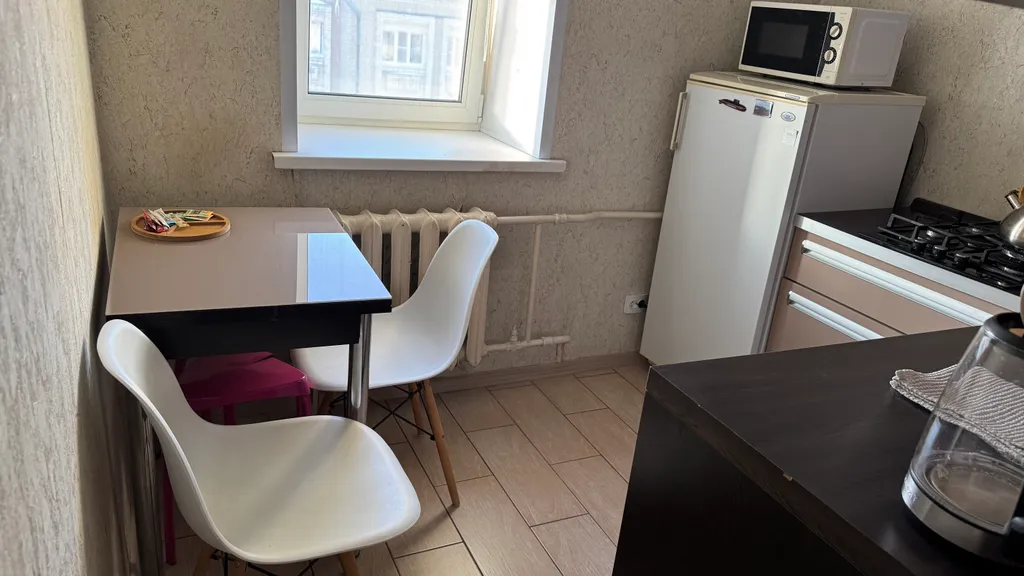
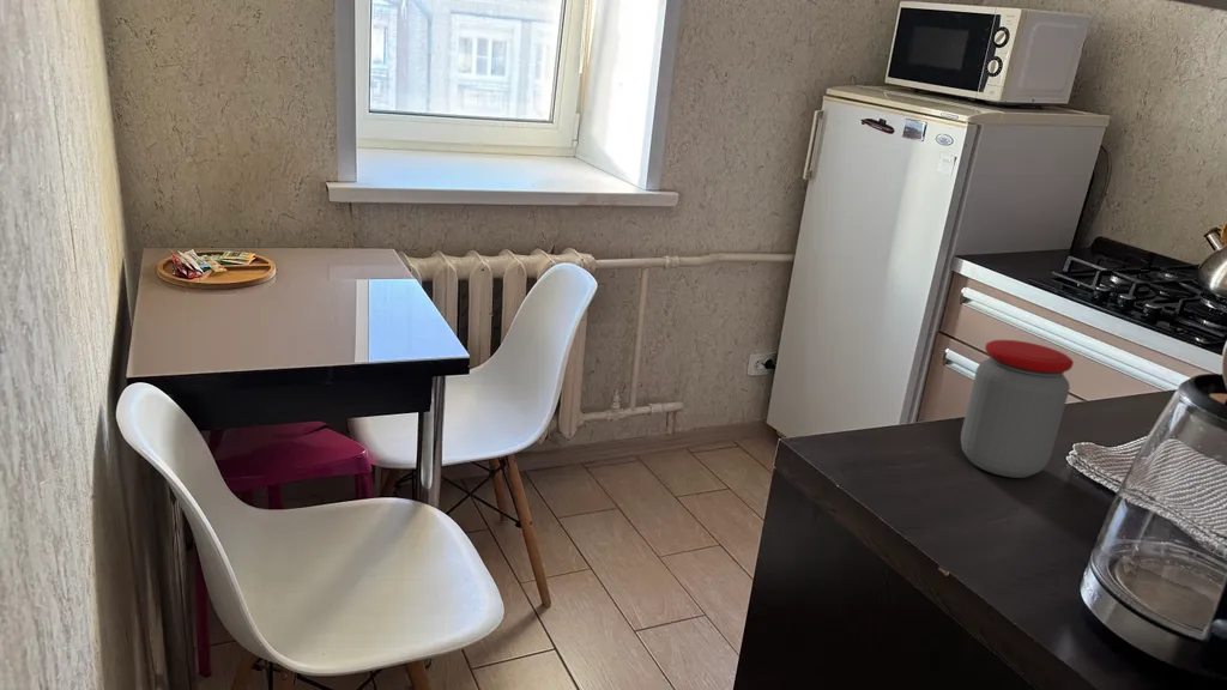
+ jar [960,339,1075,479]
